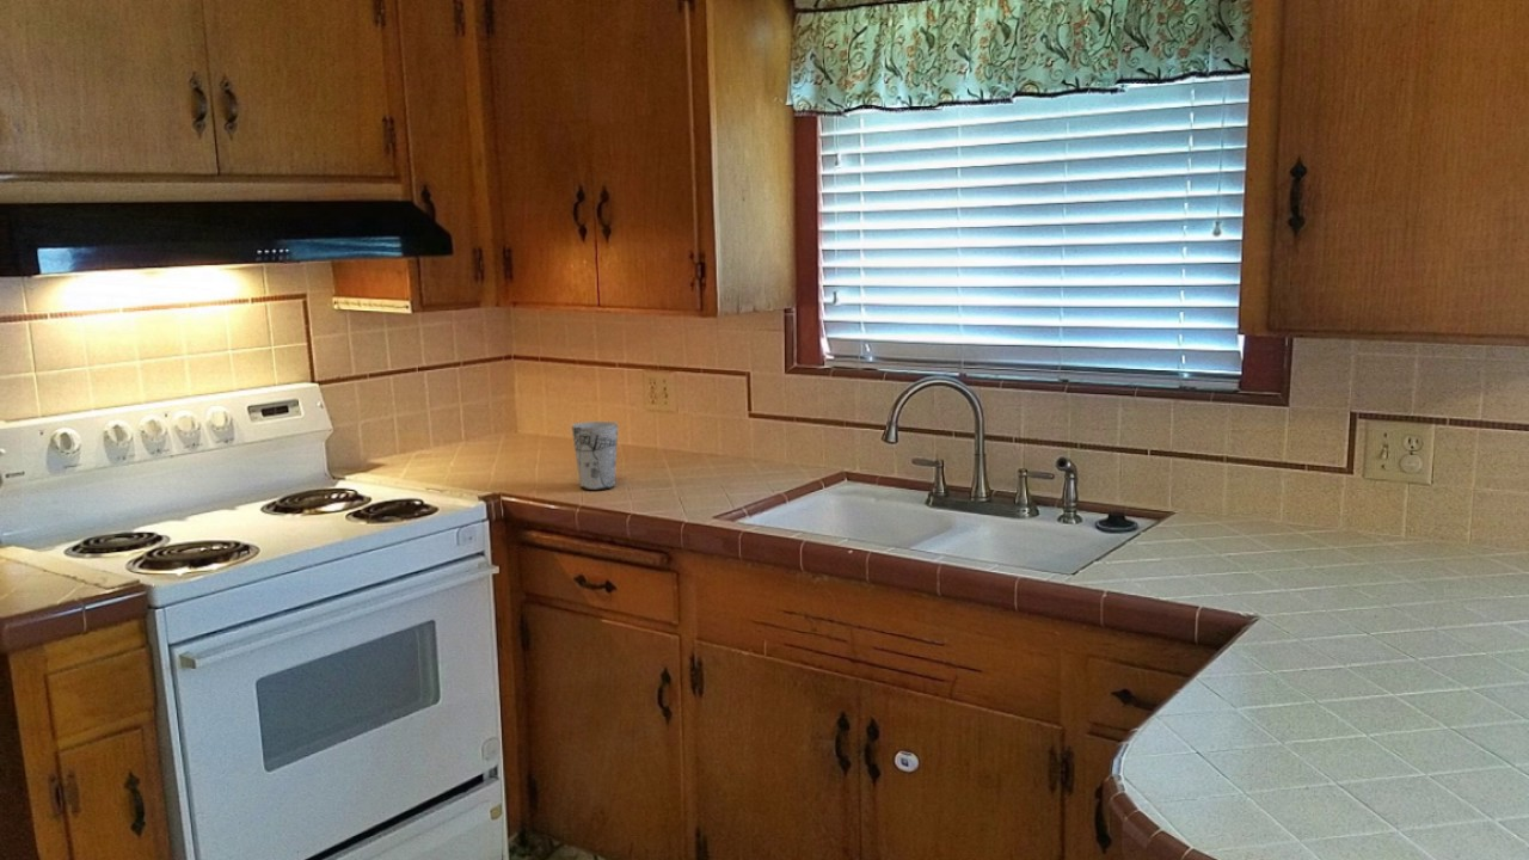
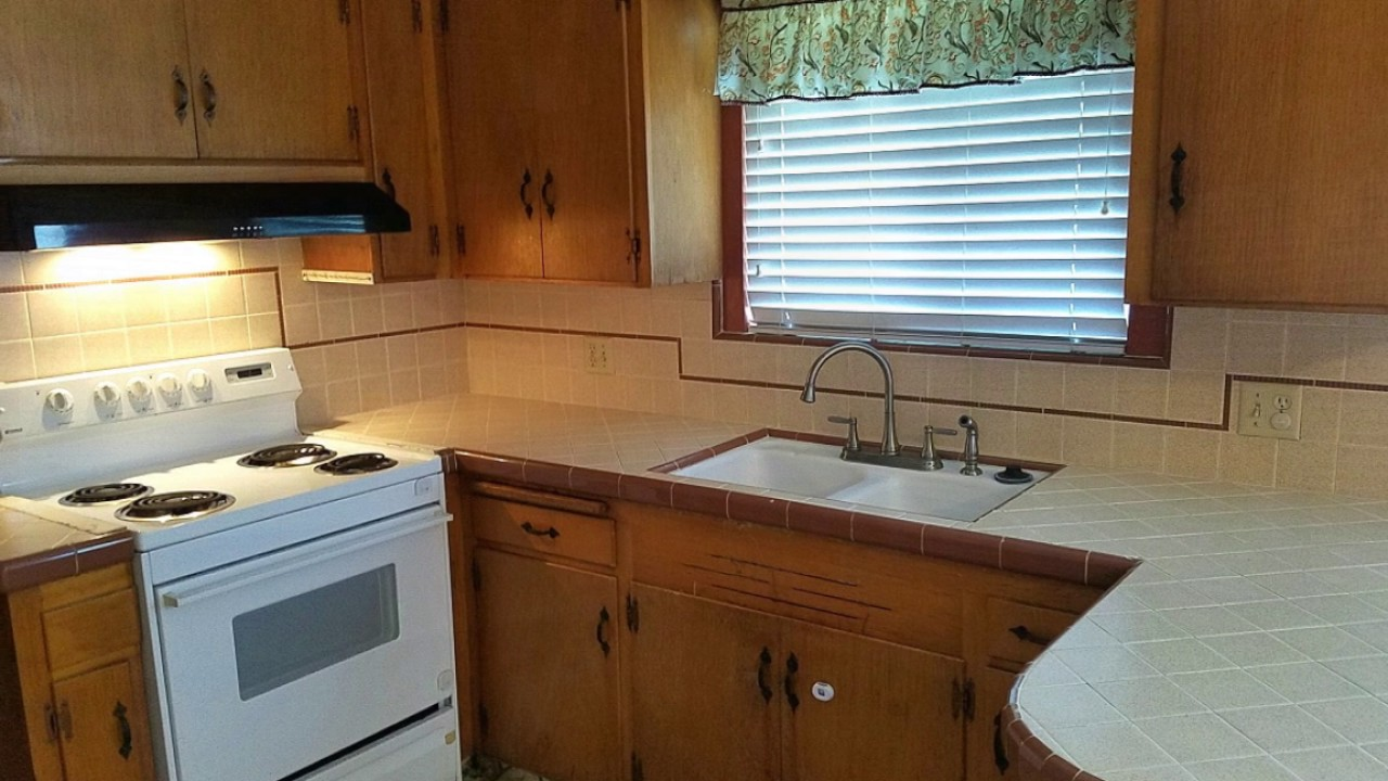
- cup [570,420,619,491]
